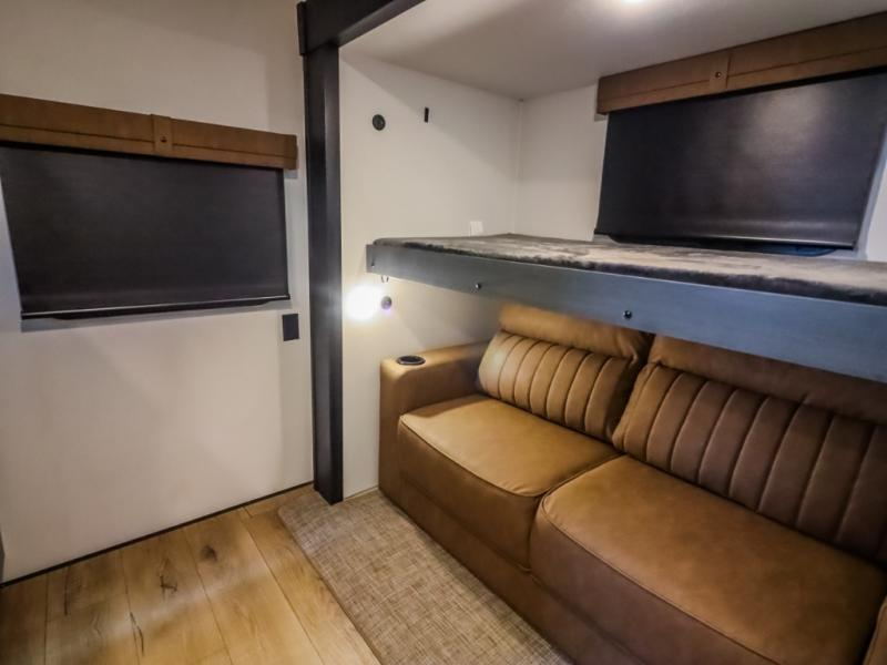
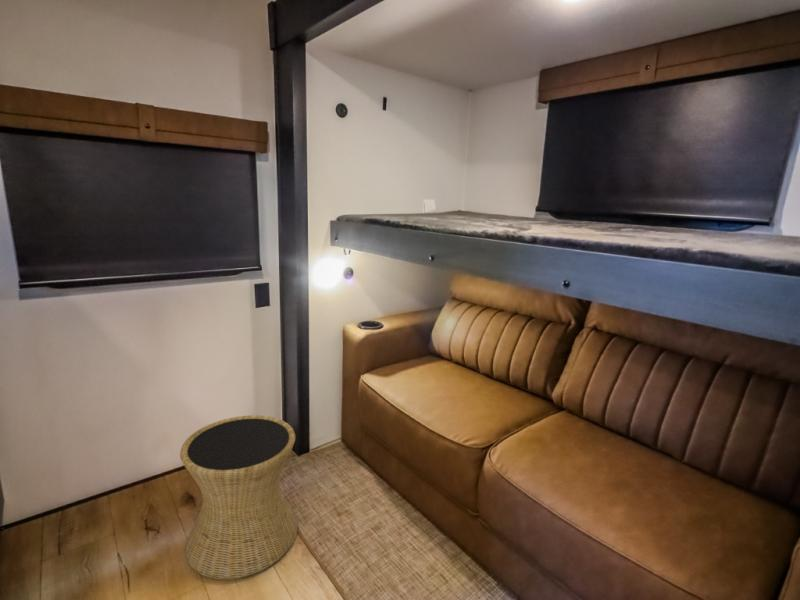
+ side table [179,414,299,580]
